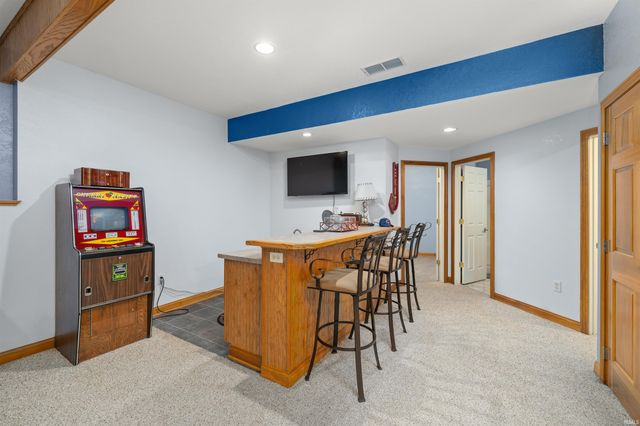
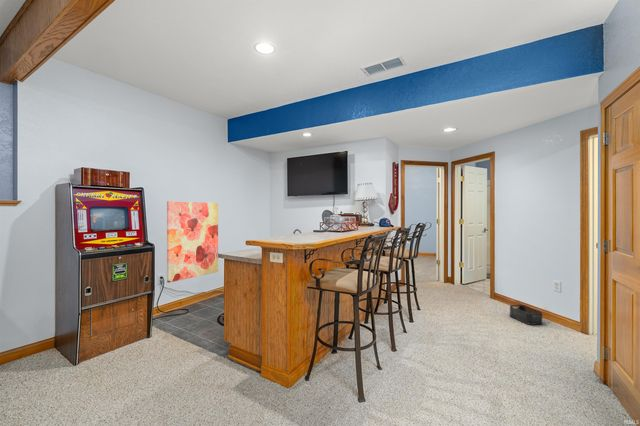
+ storage bin [509,304,543,326]
+ wall art [166,200,219,284]
